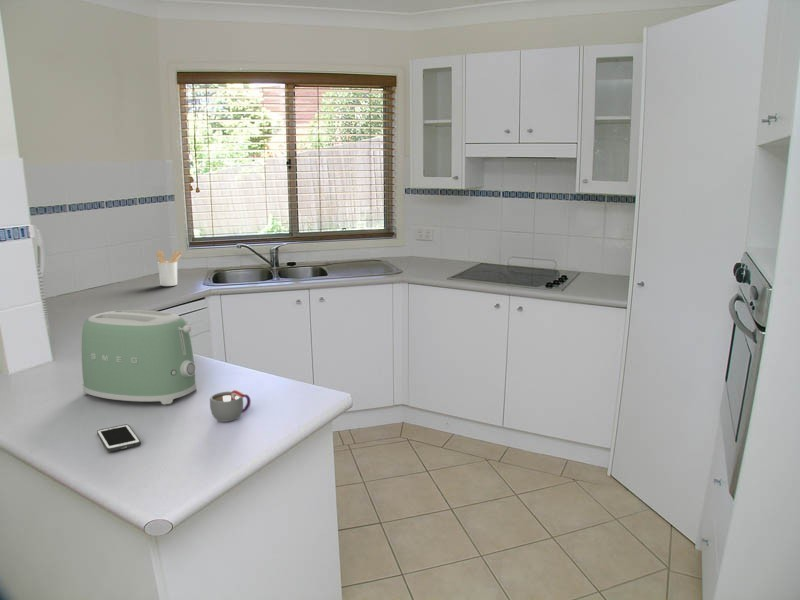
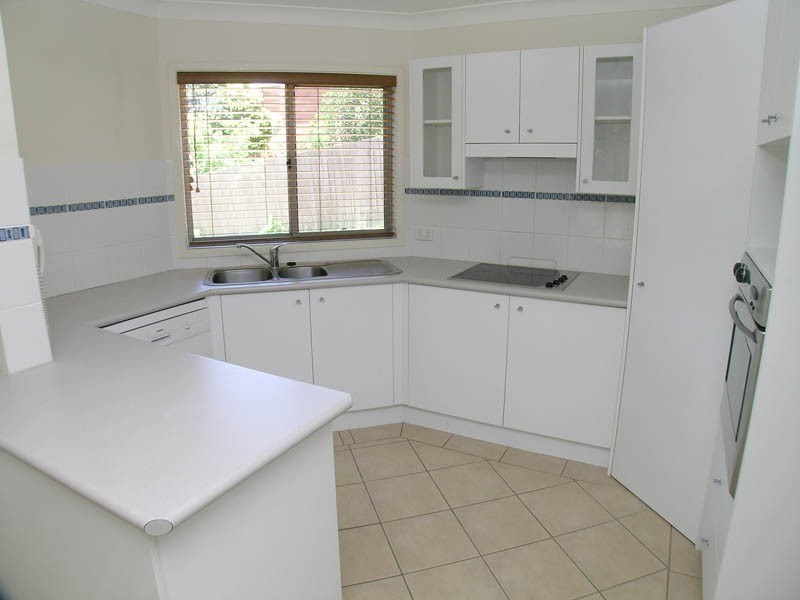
- utensil holder [155,249,184,287]
- toaster [81,309,198,405]
- cell phone [96,423,141,453]
- mug [209,389,252,422]
